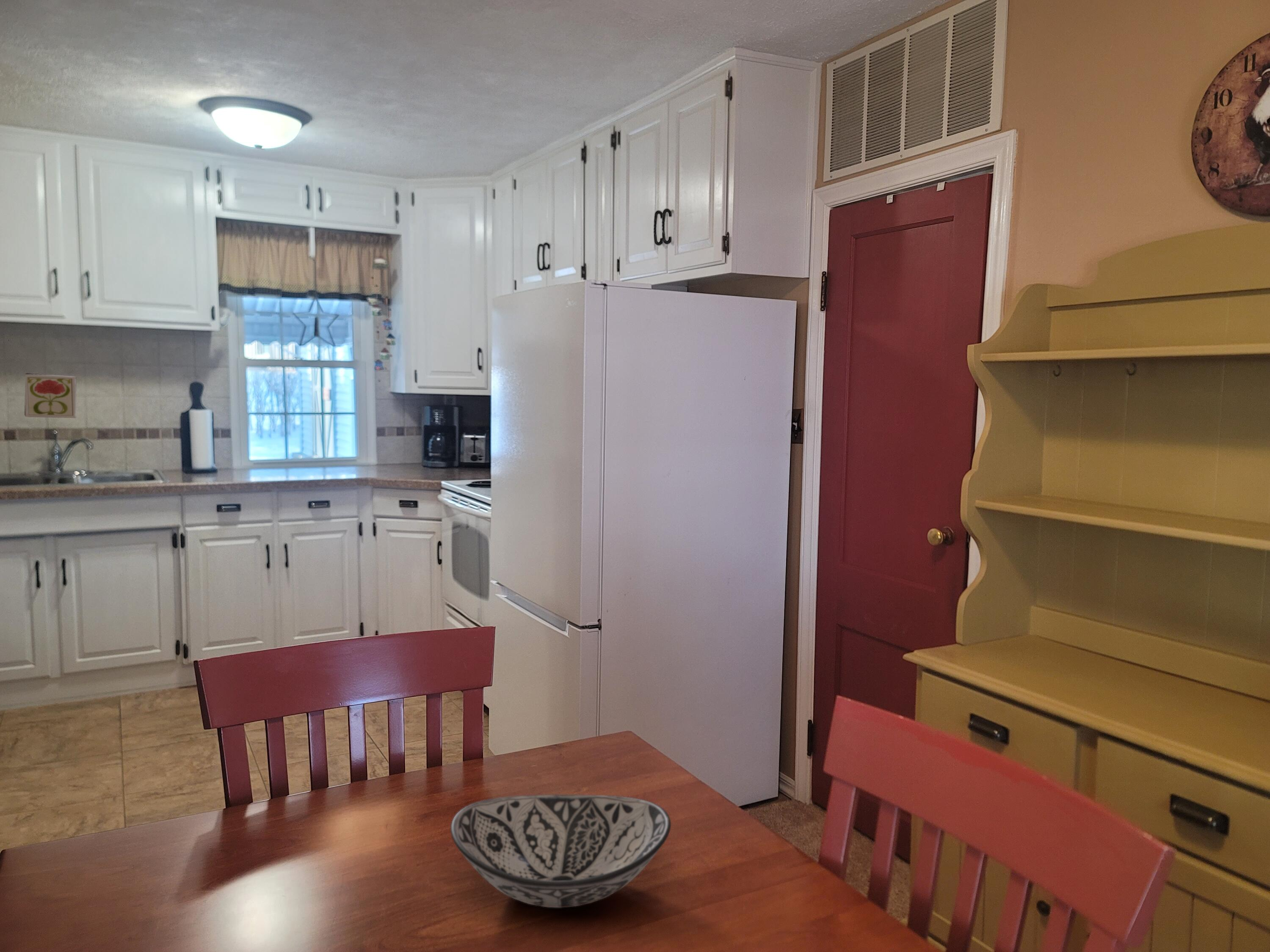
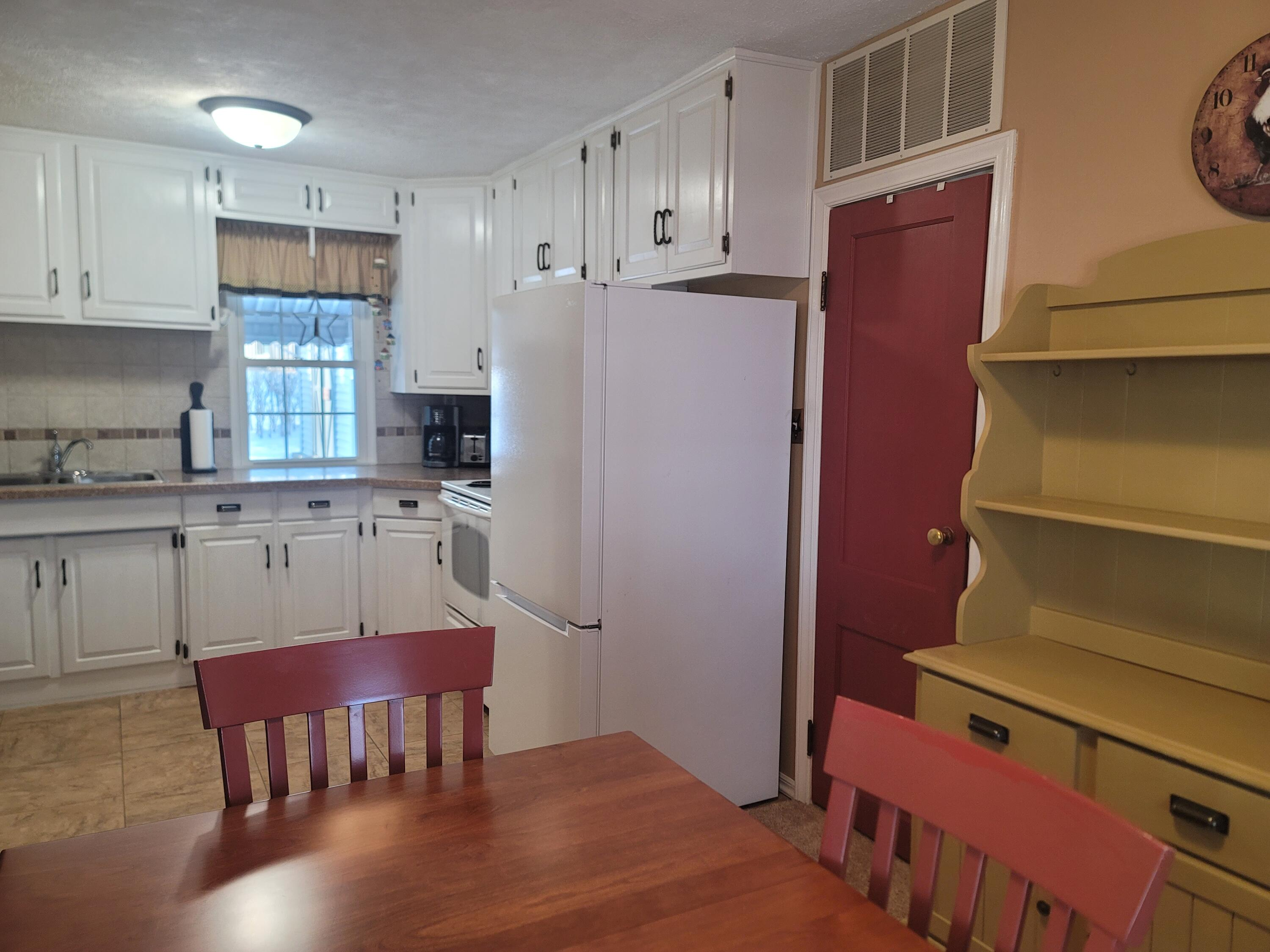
- decorative bowl [450,794,671,908]
- decorative tile [24,373,77,418]
